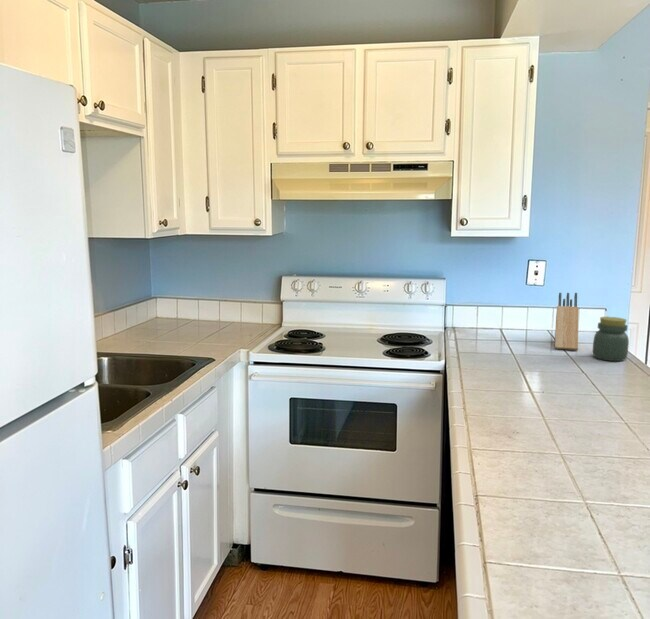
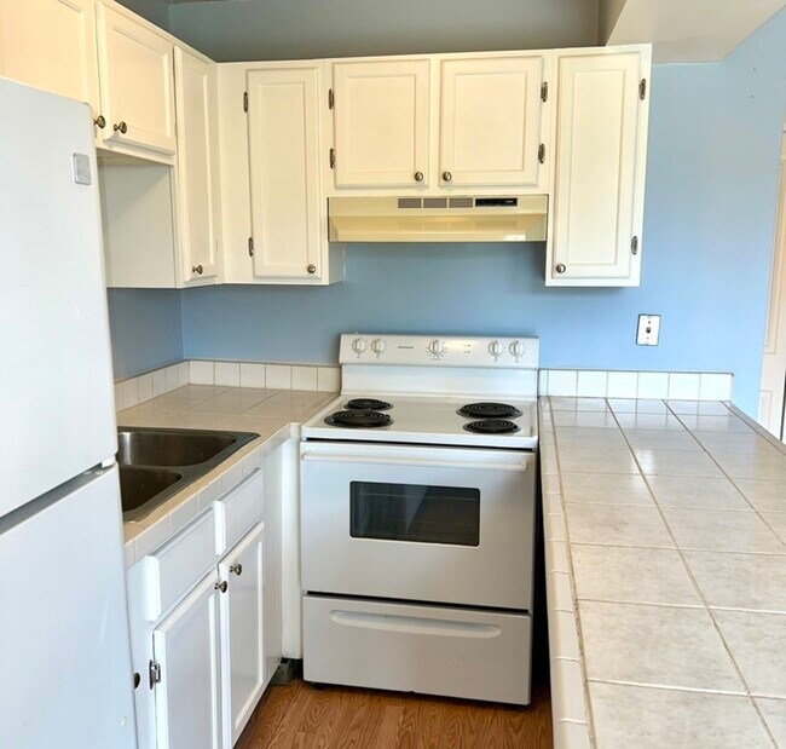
- knife block [554,292,580,351]
- jar [592,316,630,362]
